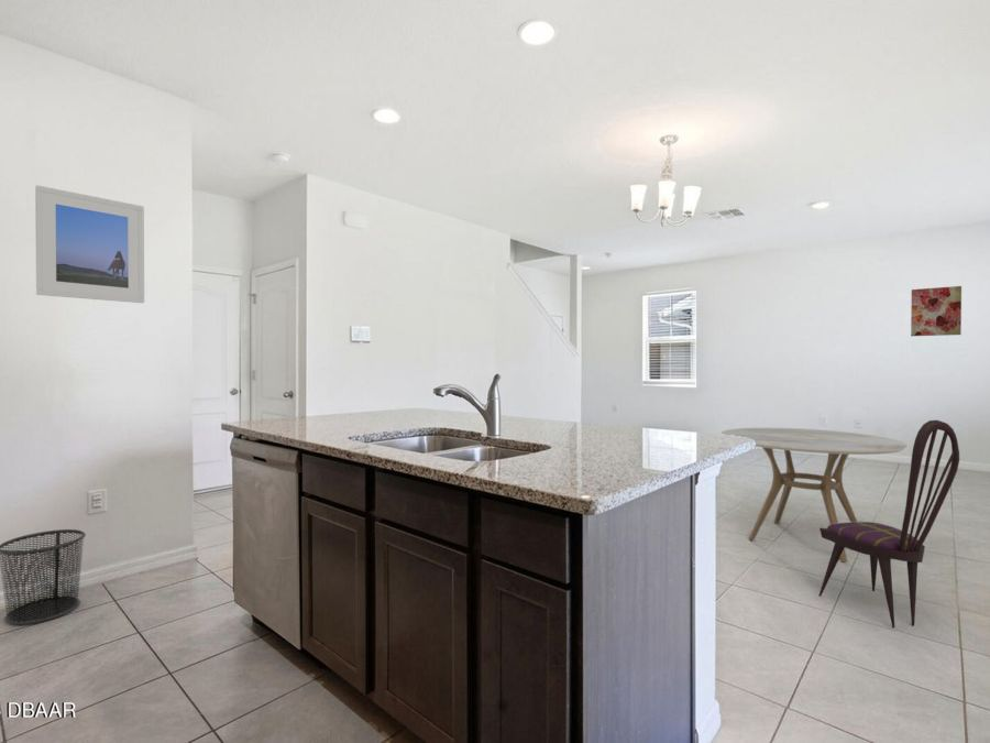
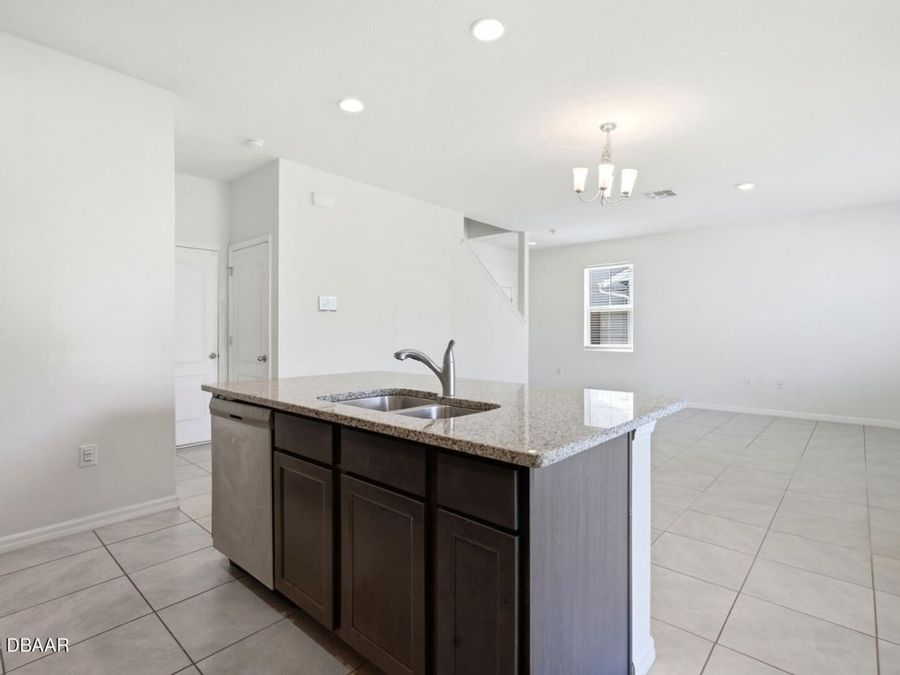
- dining chair [818,419,960,629]
- trash can [0,528,87,626]
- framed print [34,185,145,304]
- wall art [910,285,963,337]
- dining table [721,427,908,562]
